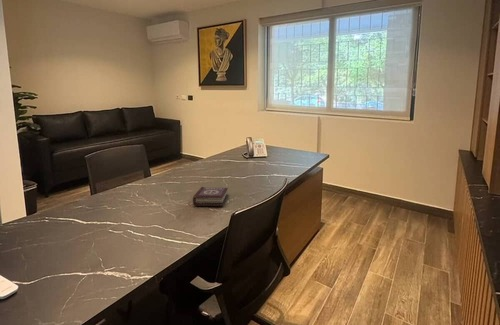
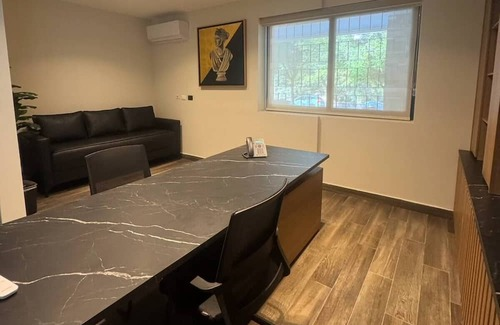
- book [192,186,229,207]
